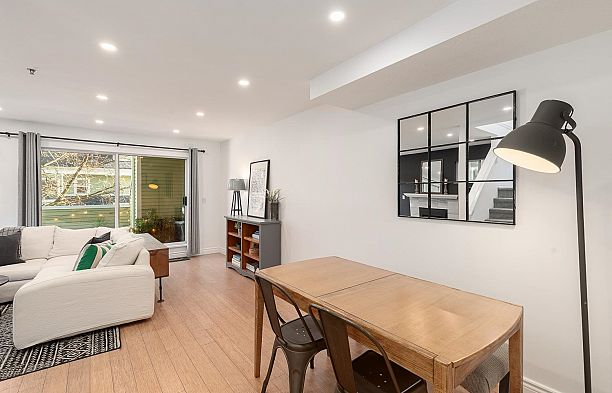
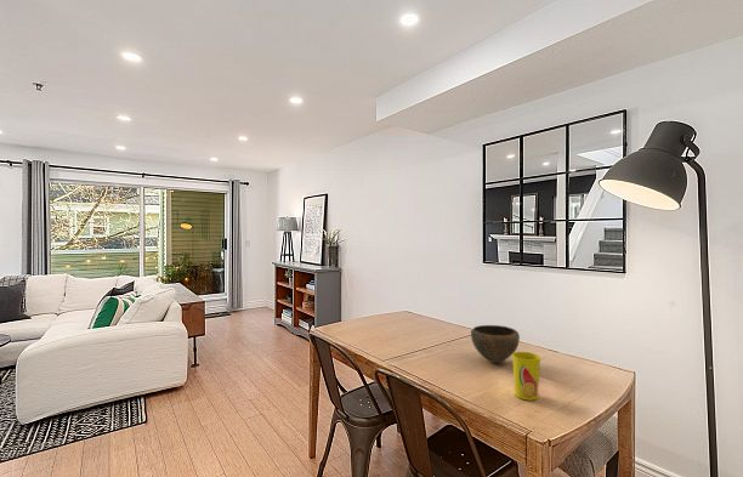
+ cup [511,351,541,402]
+ bowl [470,324,521,364]
